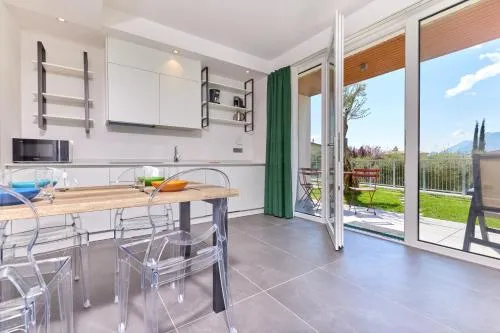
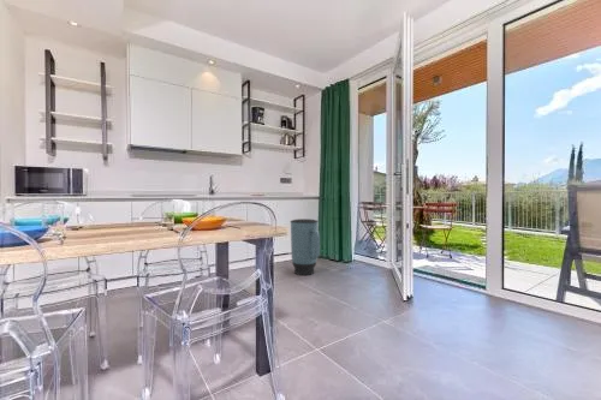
+ trash can [290,217,321,276]
